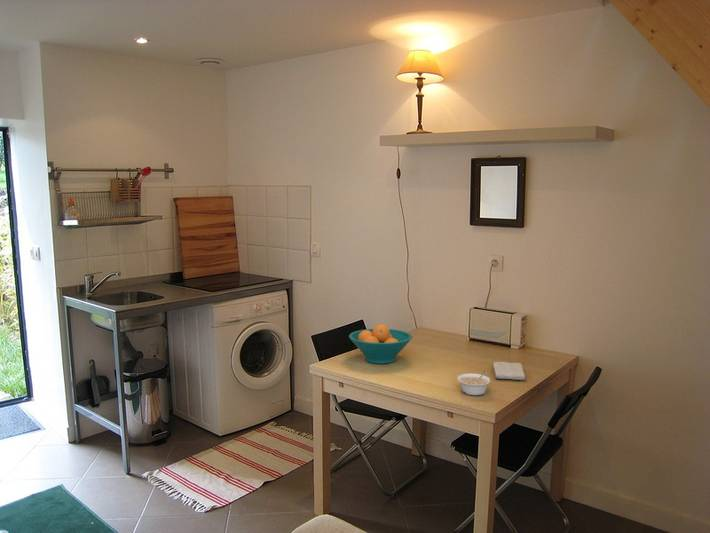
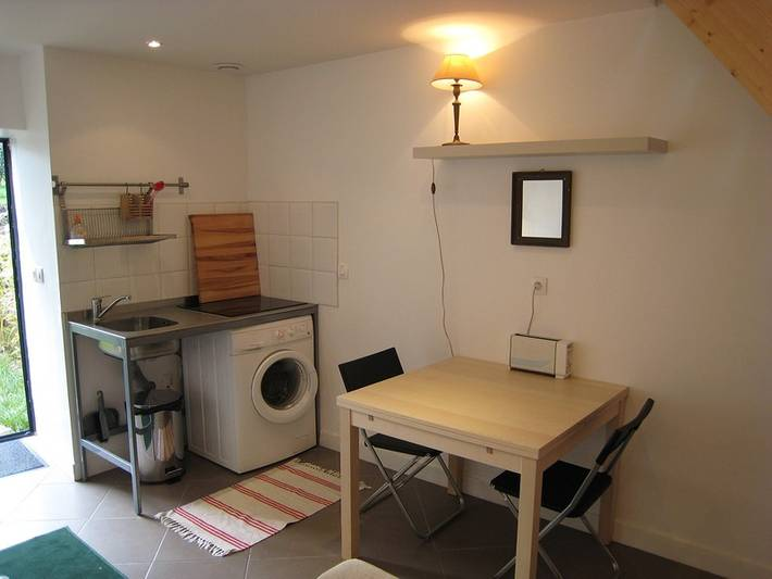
- fruit bowl [348,323,413,365]
- legume [456,370,492,396]
- washcloth [493,361,526,381]
